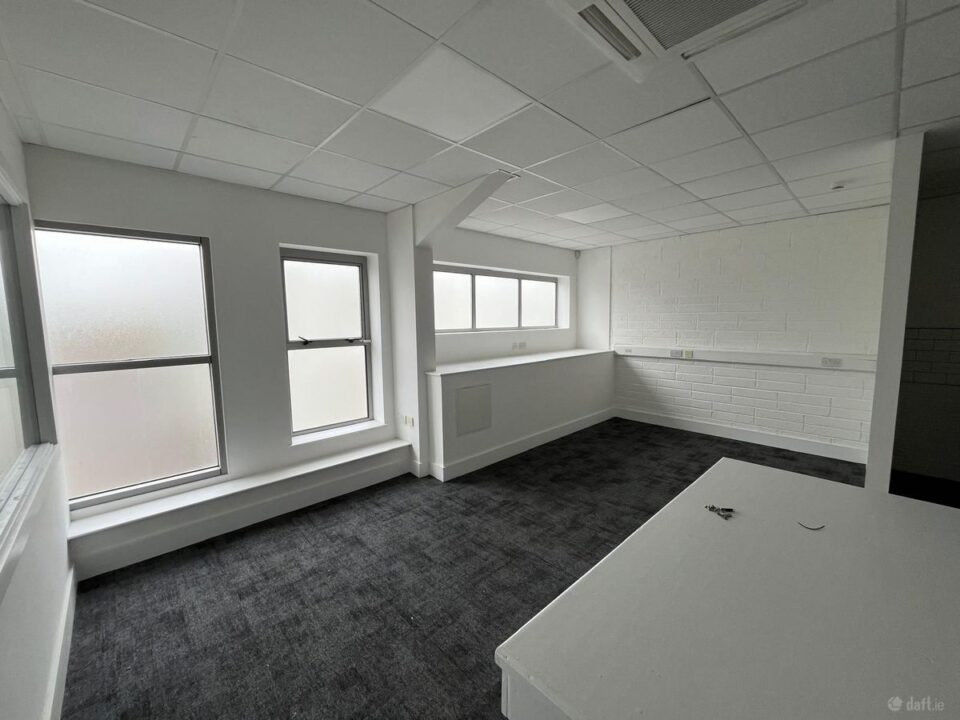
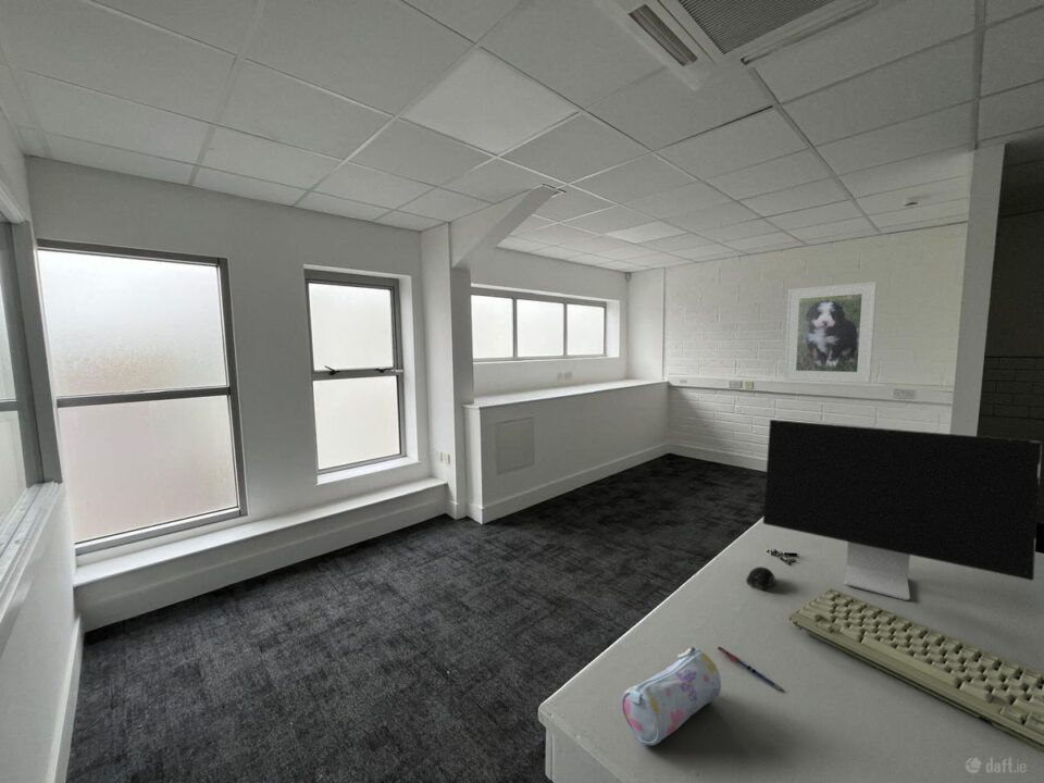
+ computer mouse [745,566,775,591]
+ computer monitor [762,419,1043,601]
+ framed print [783,281,878,385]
+ pencil case [621,646,722,746]
+ keyboard [787,587,1044,753]
+ pen [717,646,783,691]
